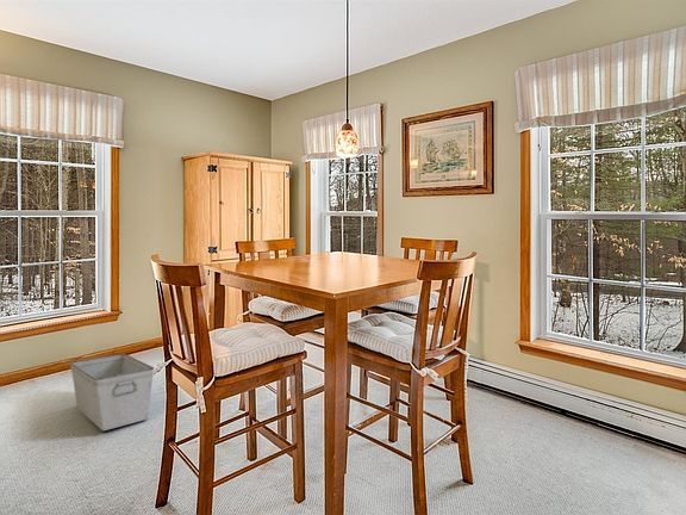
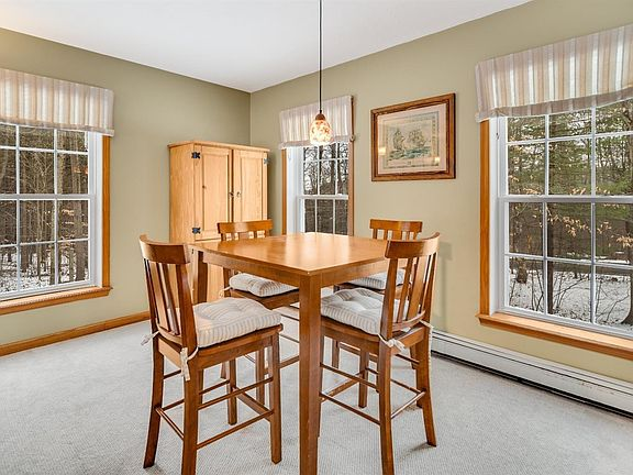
- storage bin [69,353,155,432]
